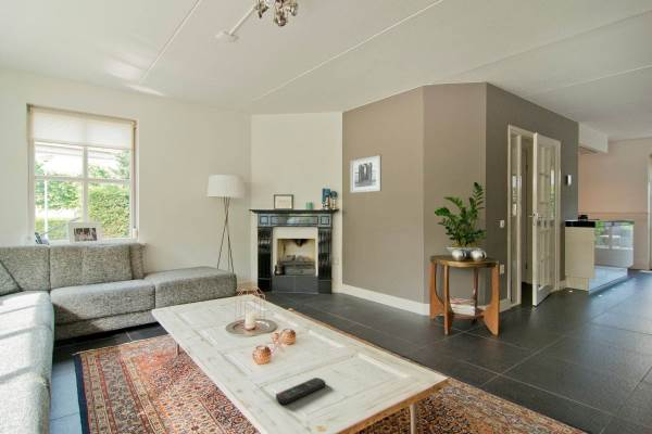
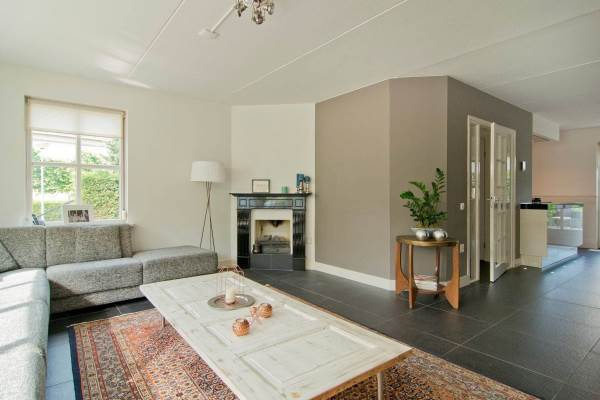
- remote control [275,376,326,405]
- wall art [349,154,383,194]
